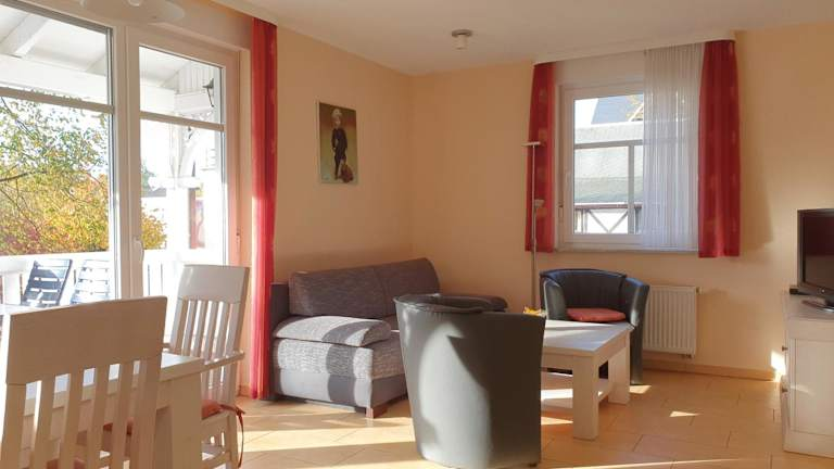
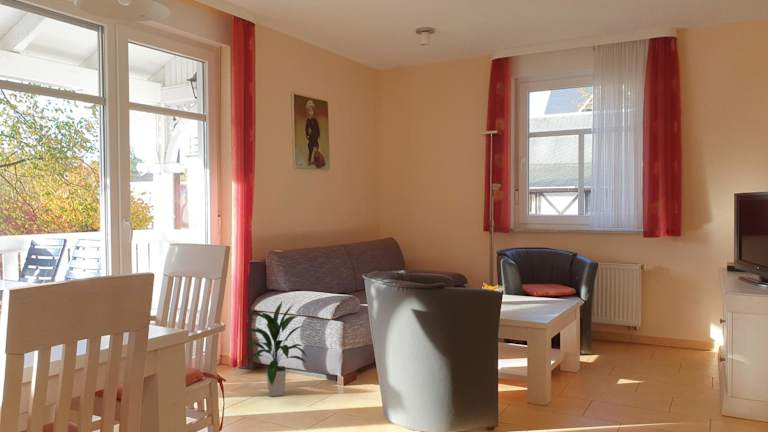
+ indoor plant [240,300,308,397]
